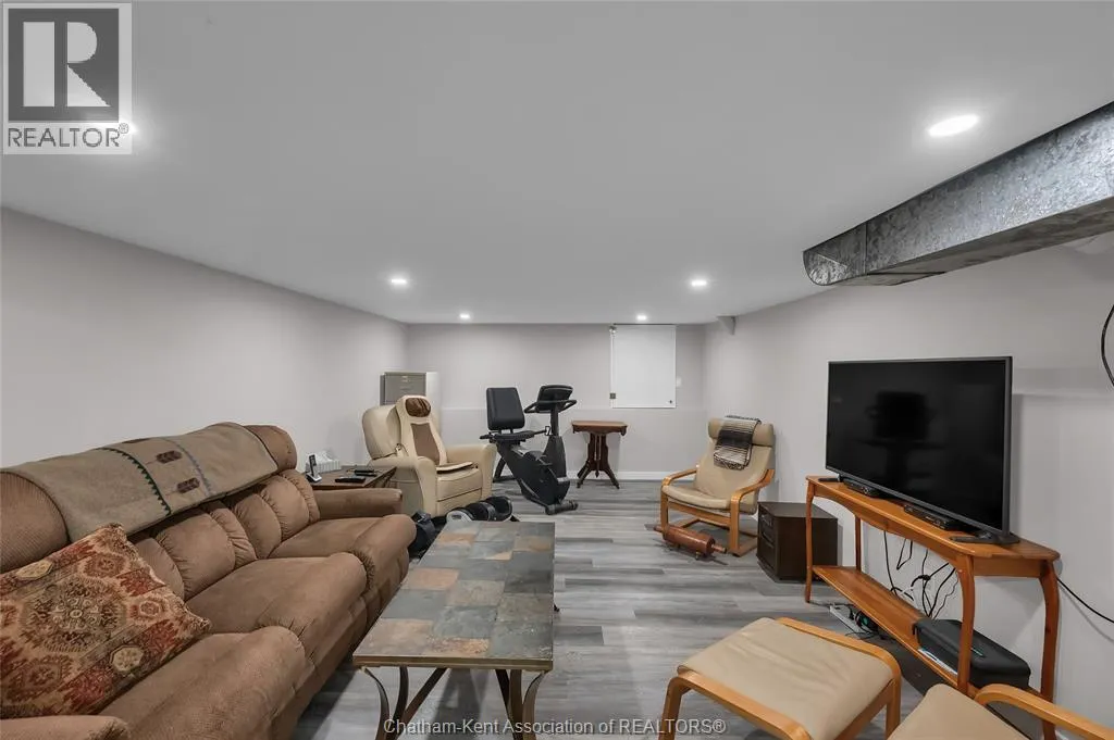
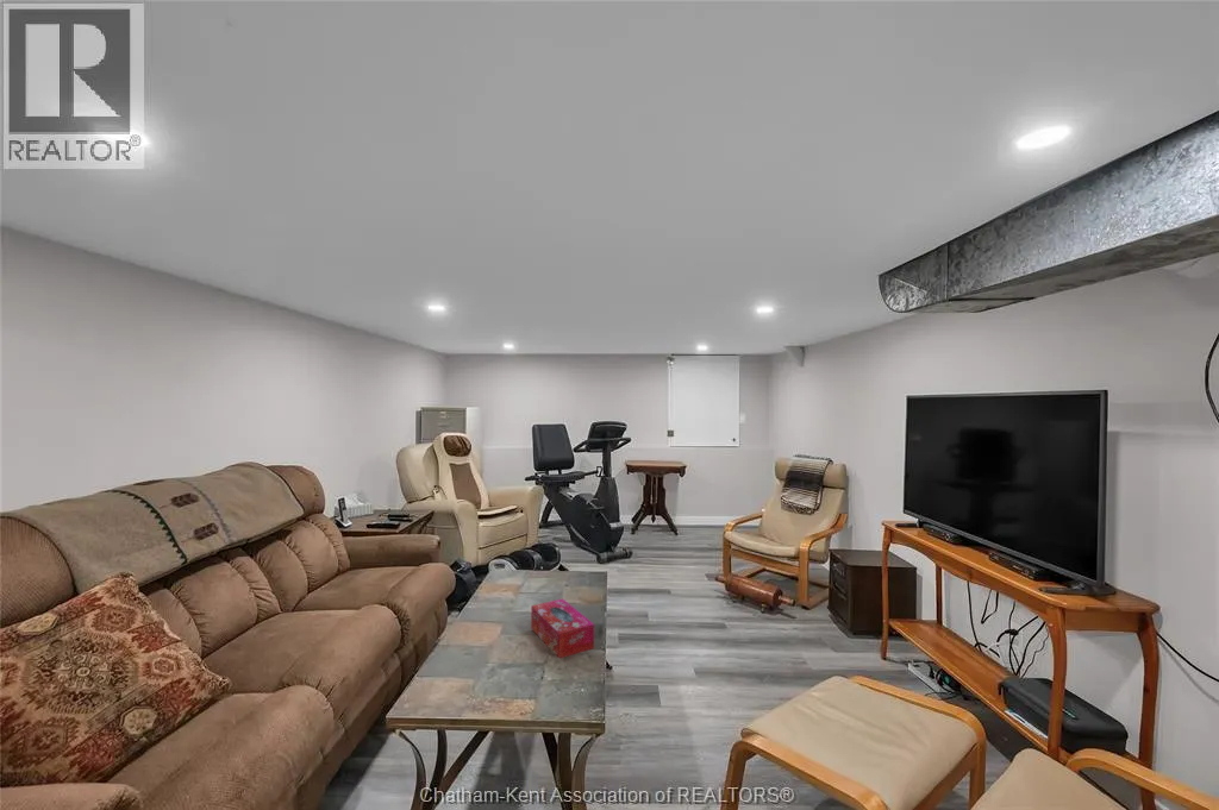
+ tissue box [530,597,595,659]
